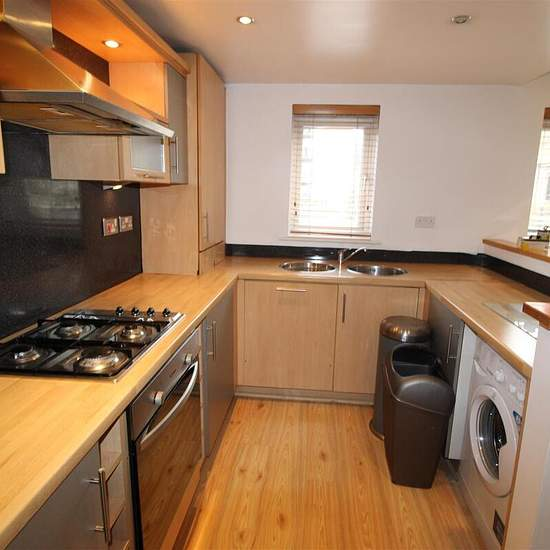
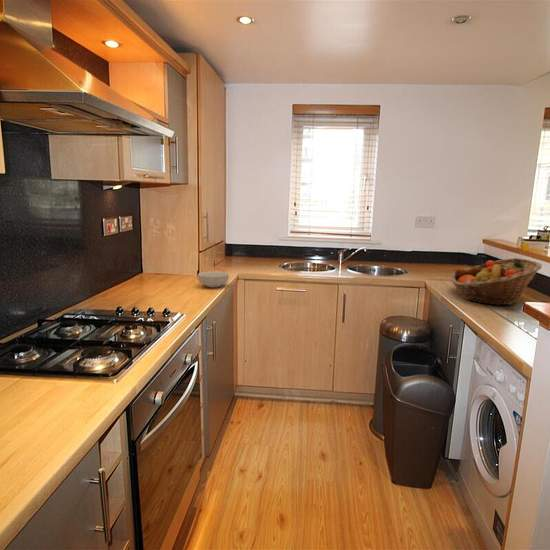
+ fruit basket [450,257,543,307]
+ cereal bowl [197,270,230,288]
